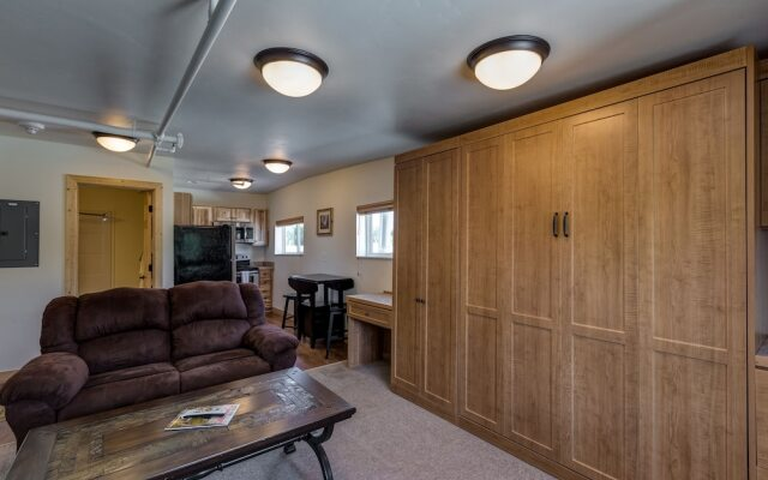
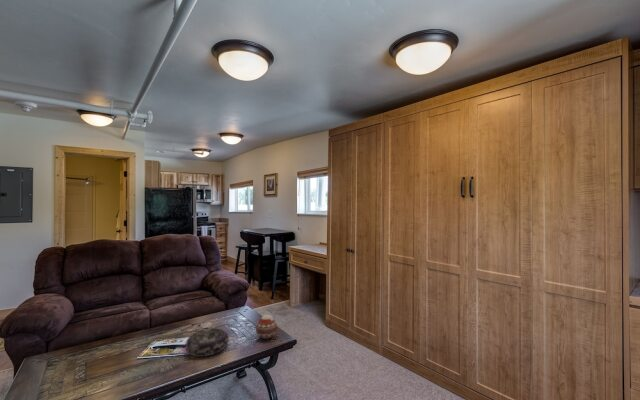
+ decorative bowl [184,327,230,358]
+ decorative ball [255,314,278,340]
